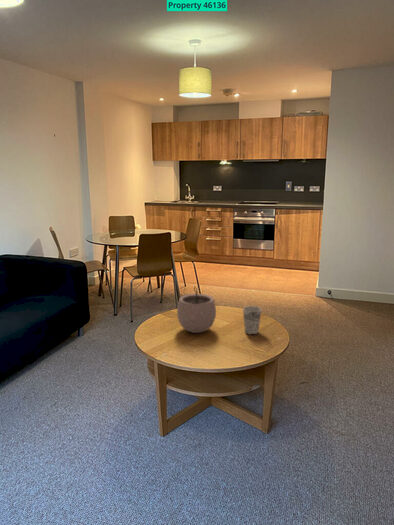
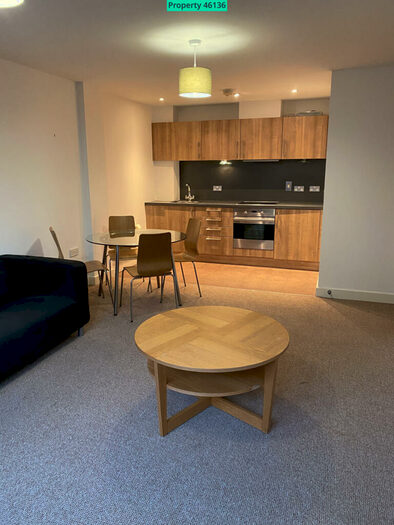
- cup [242,305,262,336]
- plant pot [176,283,217,334]
